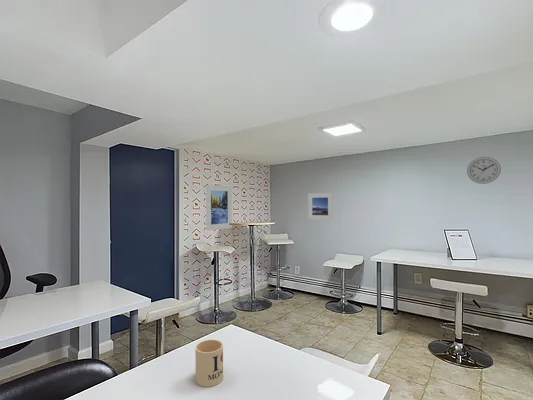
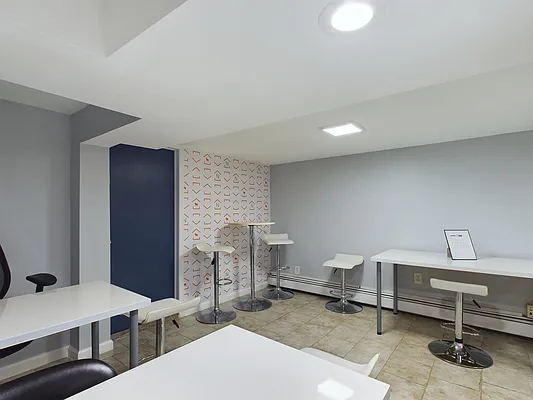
- mug [194,339,224,388]
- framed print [205,184,233,231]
- wall clock [466,156,502,185]
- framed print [307,192,334,221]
